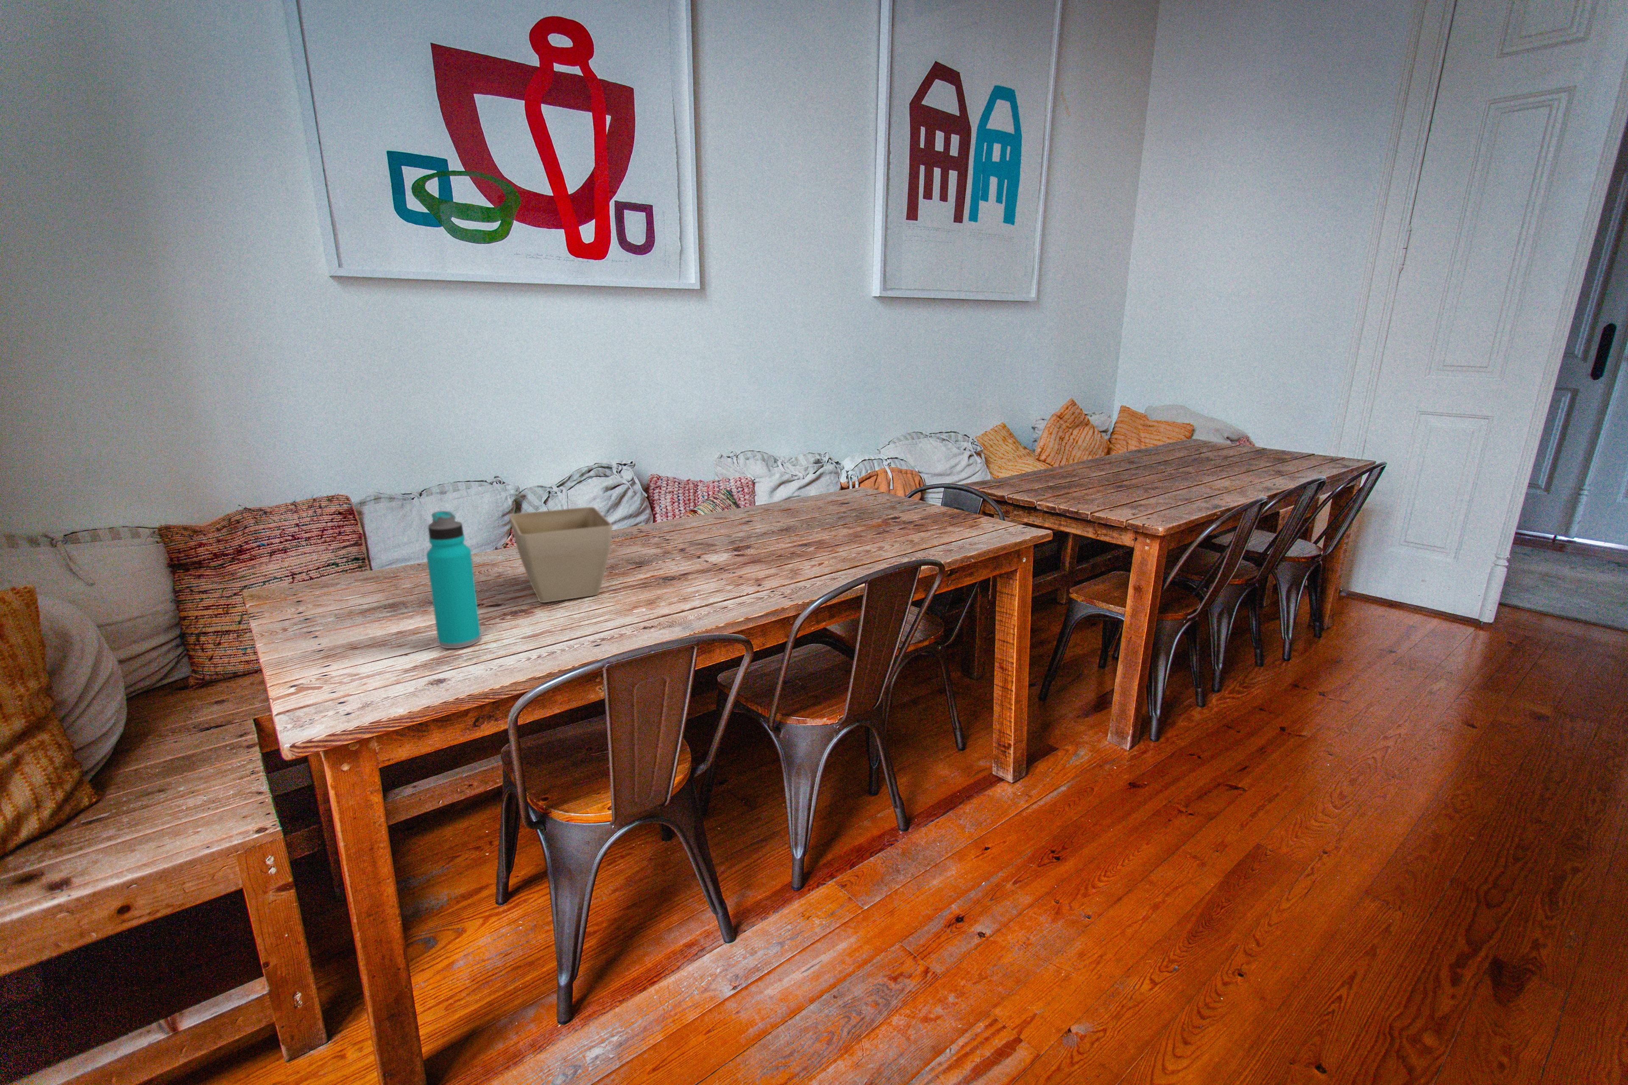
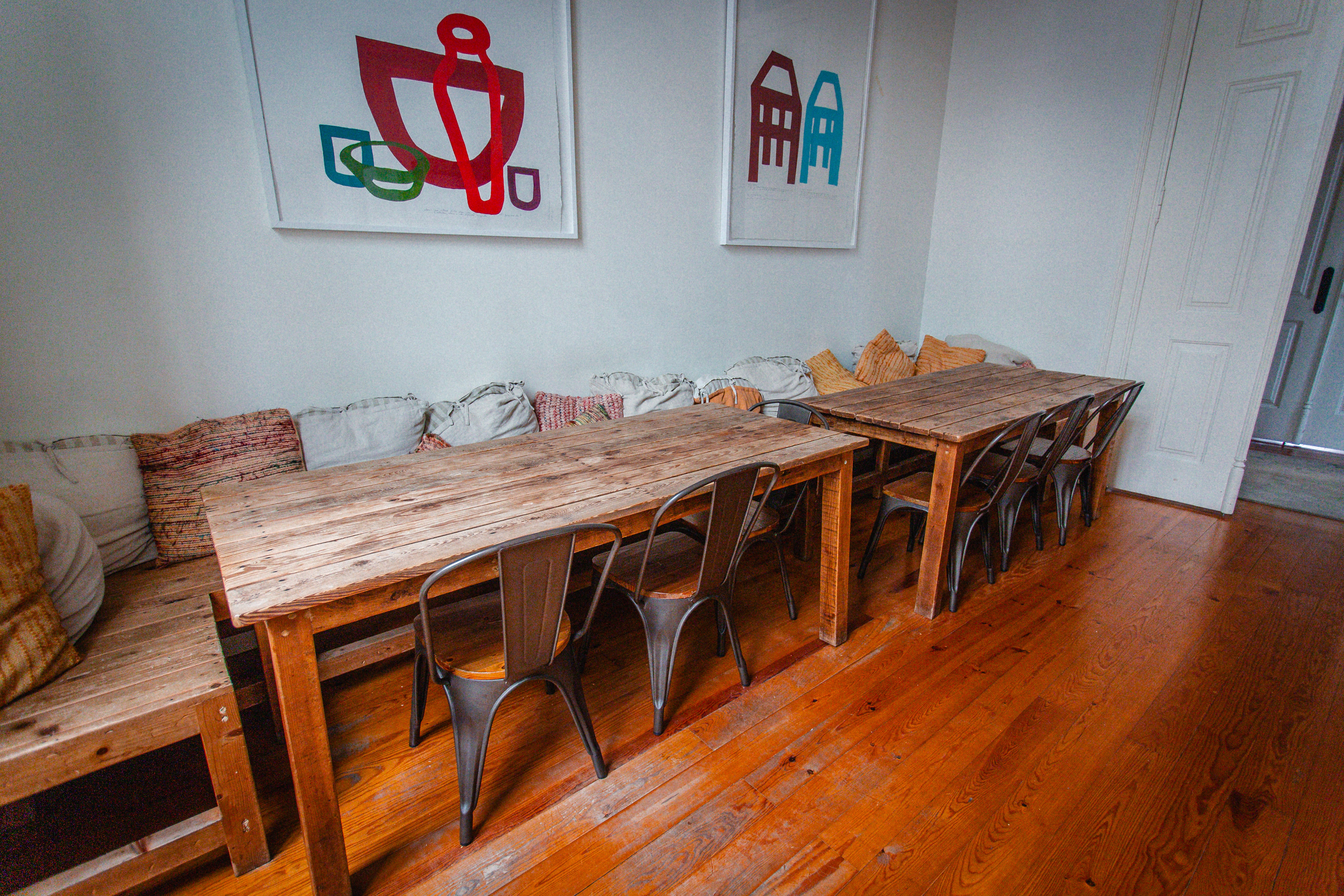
- water bottle [426,510,482,649]
- flower pot [509,506,613,603]
